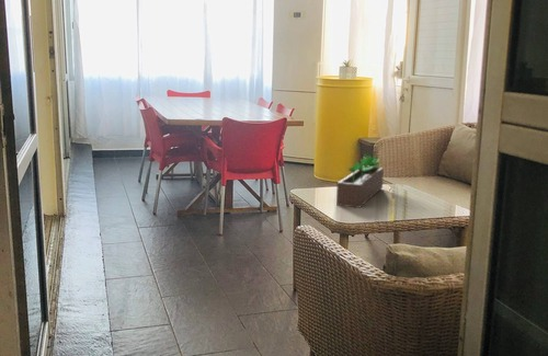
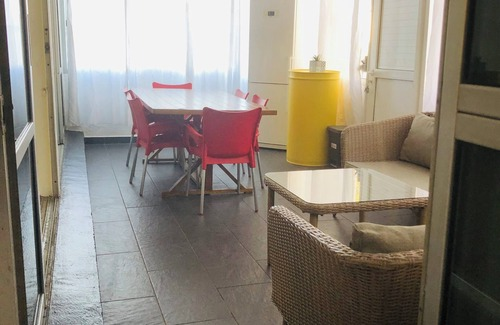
- succulent planter [335,153,385,209]
